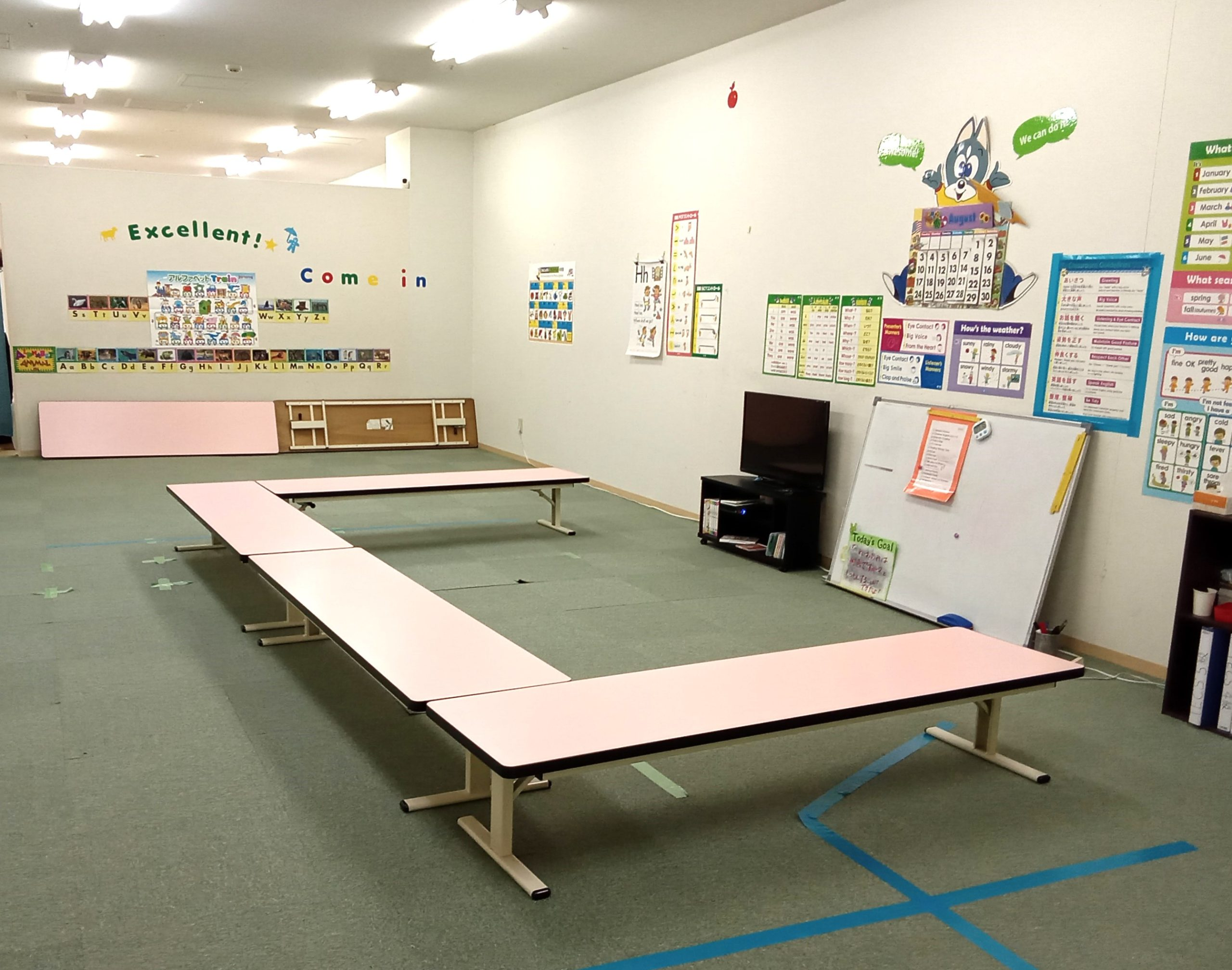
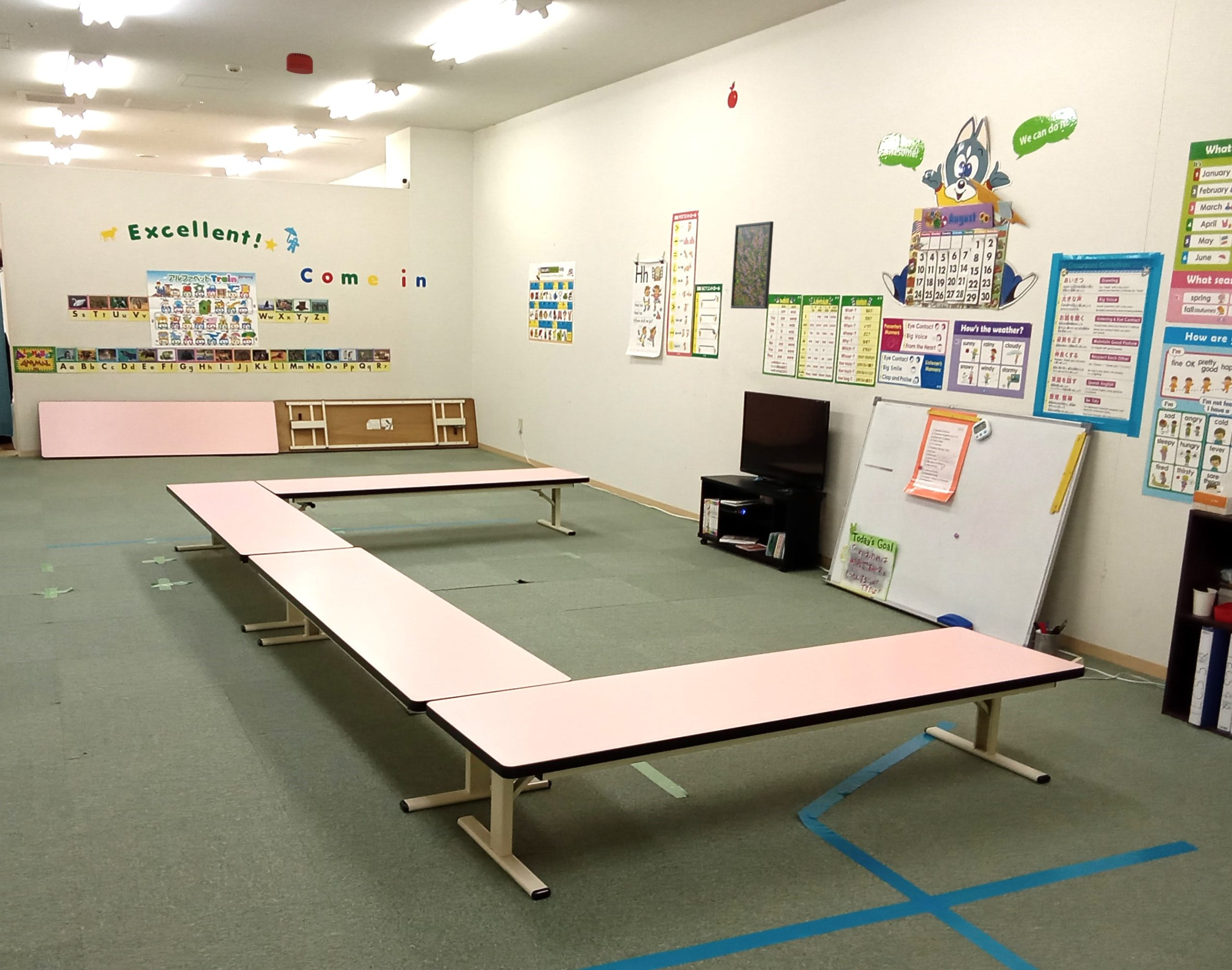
+ smoke detector [286,52,313,75]
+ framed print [730,221,774,310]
